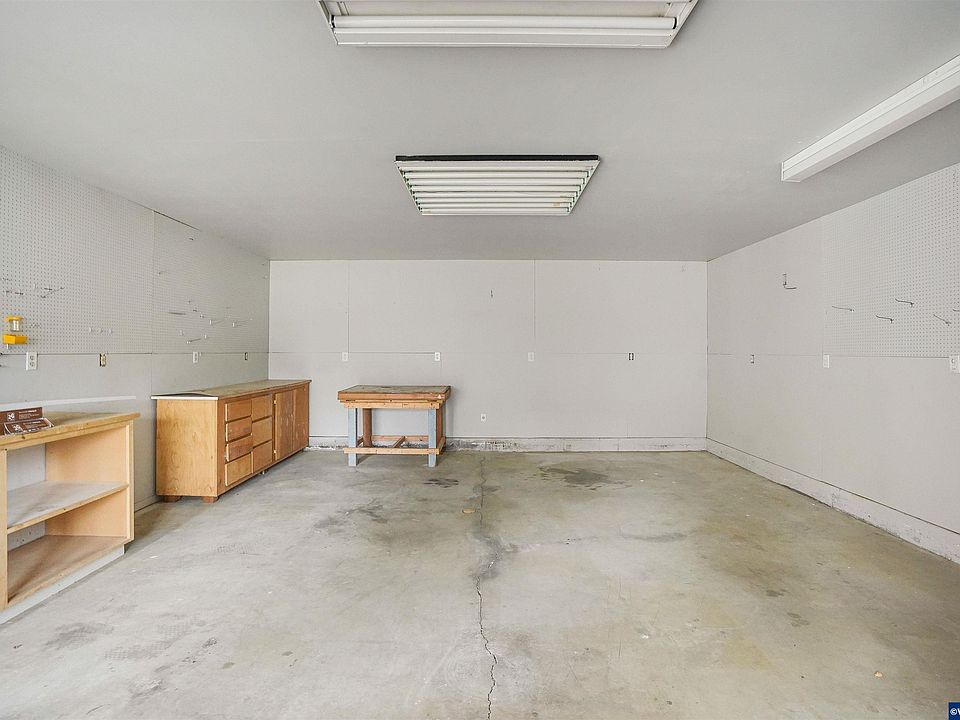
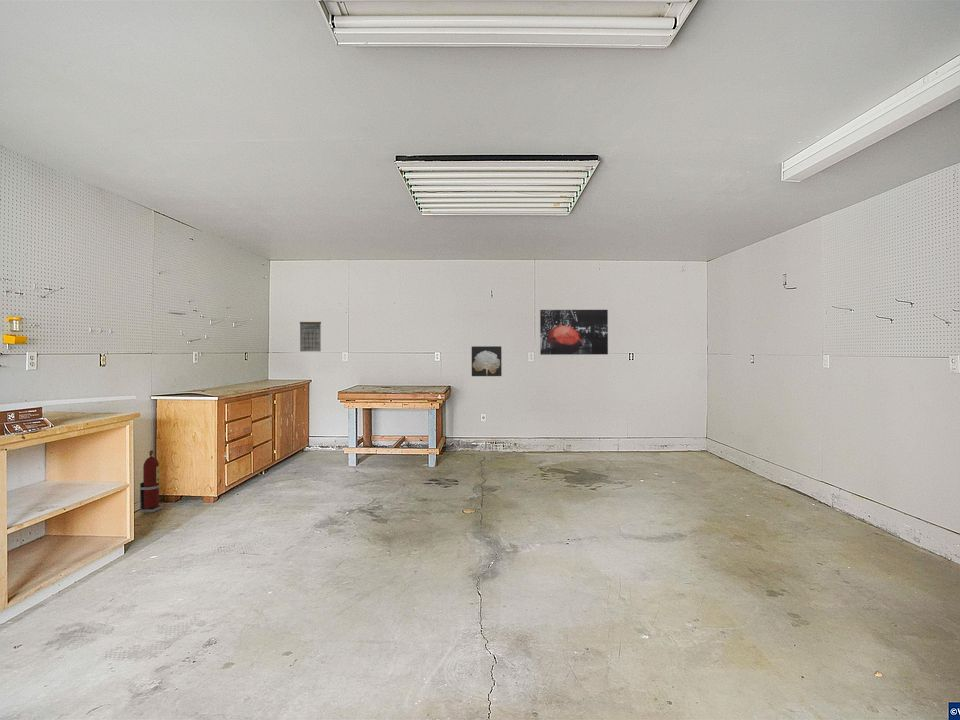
+ wall art [539,309,609,356]
+ calendar [299,315,322,352]
+ wall art [471,345,503,377]
+ fire extinguisher [139,449,163,514]
